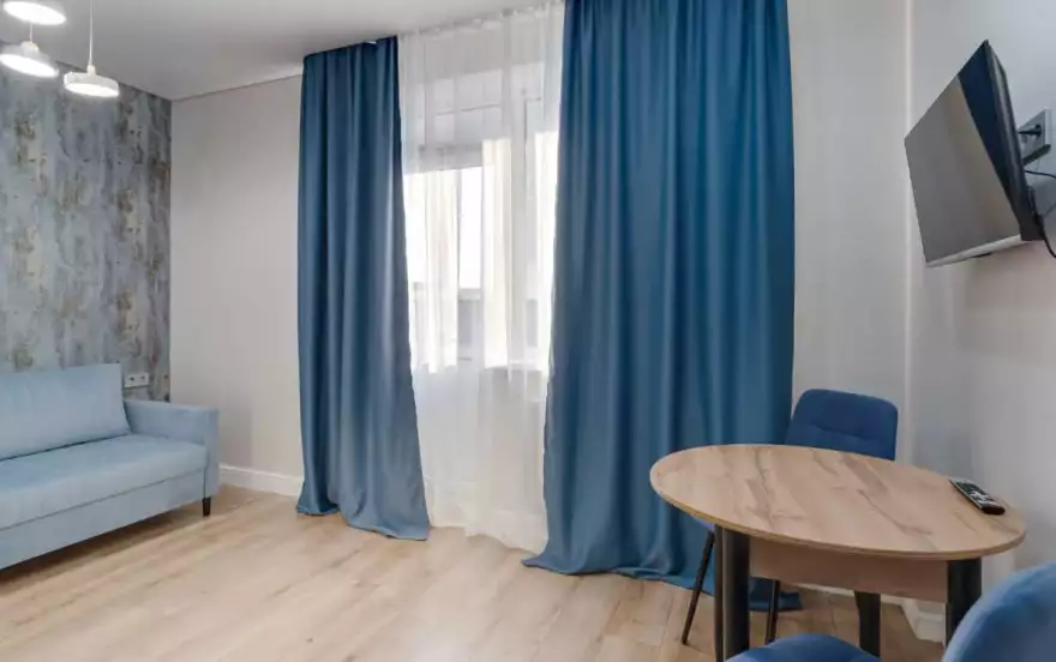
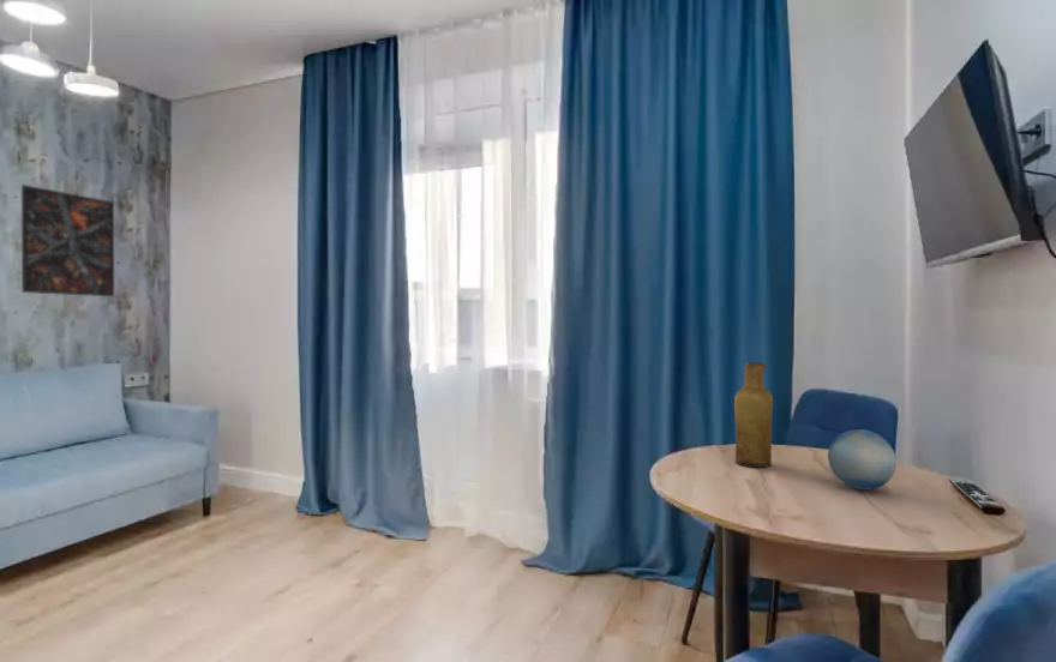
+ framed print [20,183,115,297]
+ decorative ball [827,428,898,492]
+ vase [733,361,774,469]
